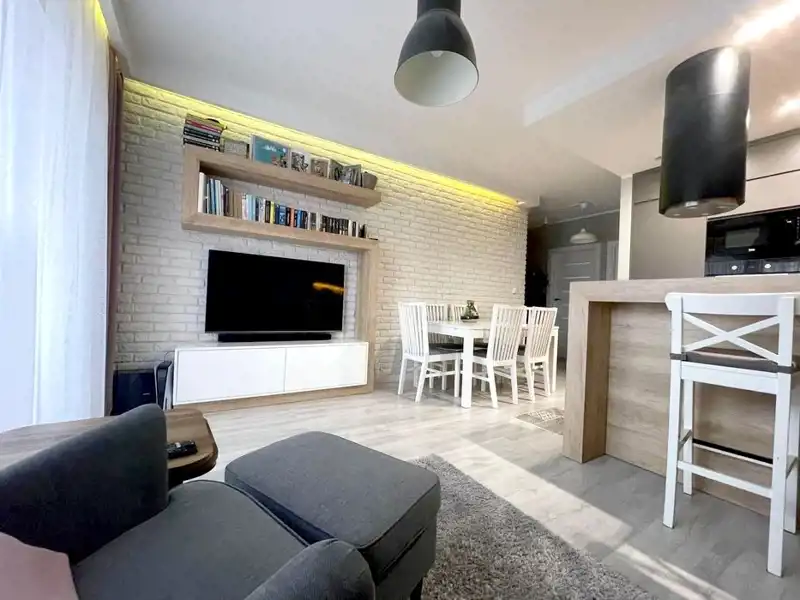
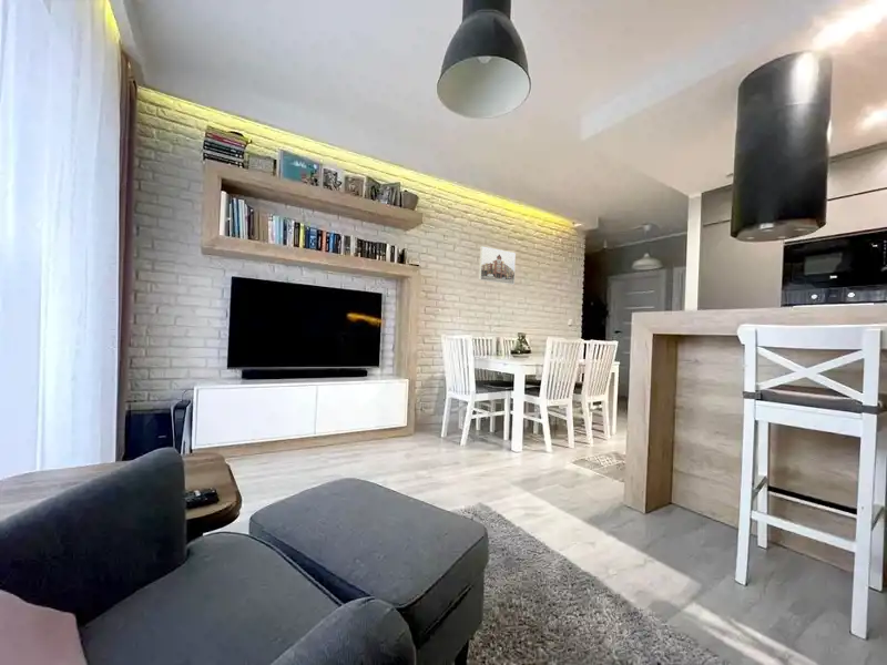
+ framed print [478,245,517,286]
